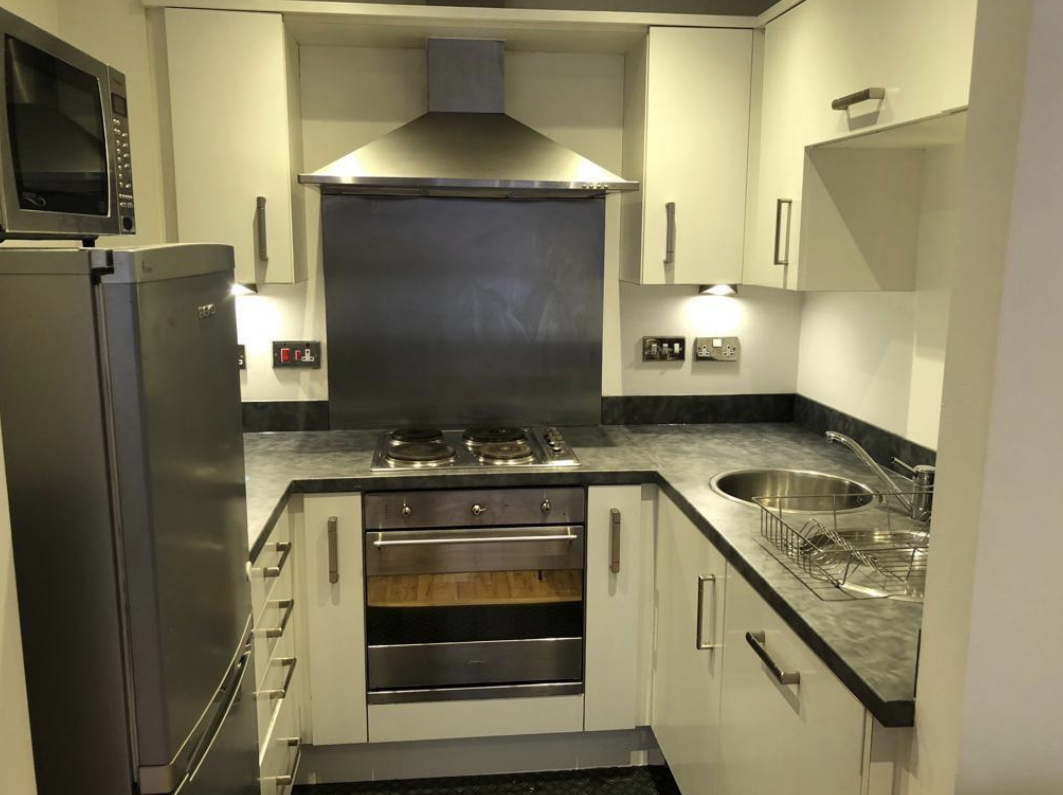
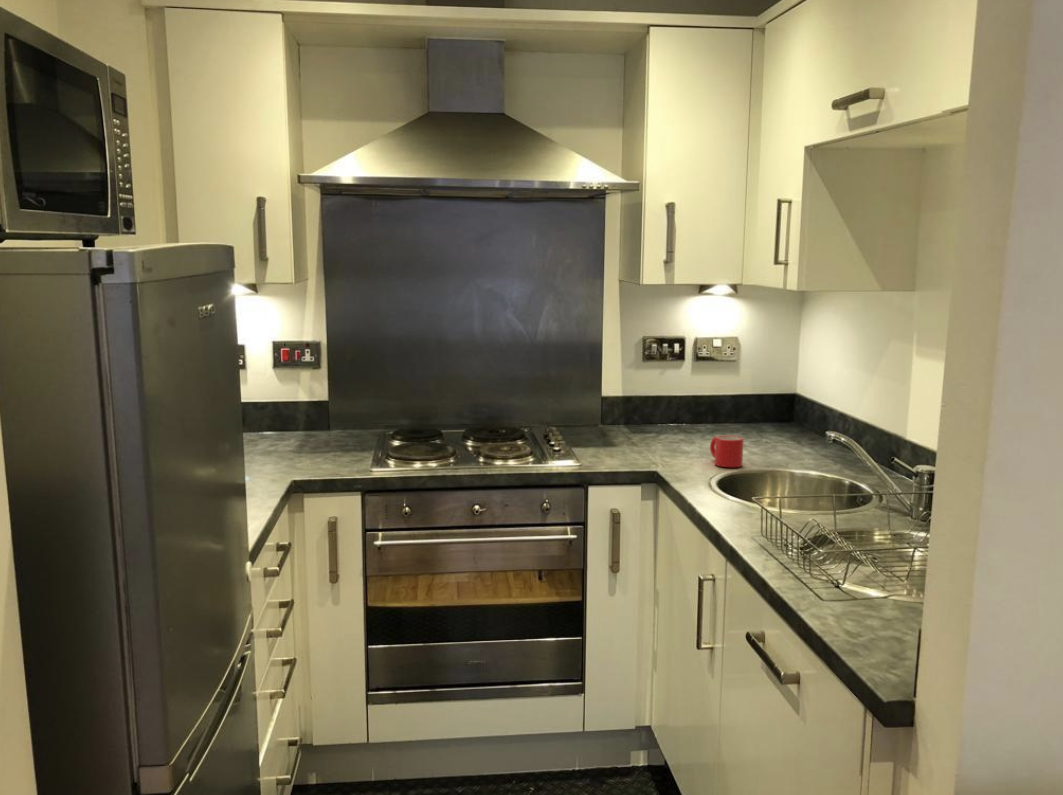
+ mug [709,435,744,468]
